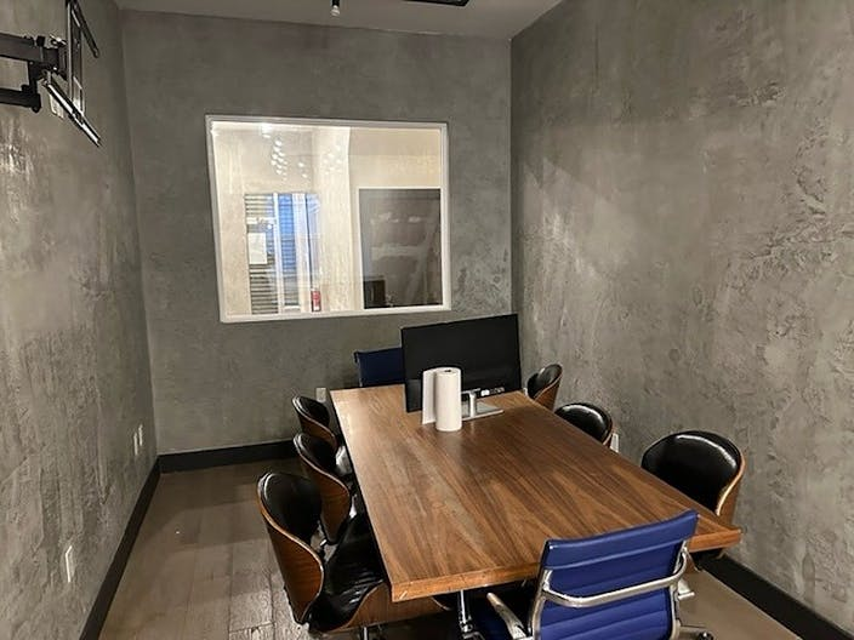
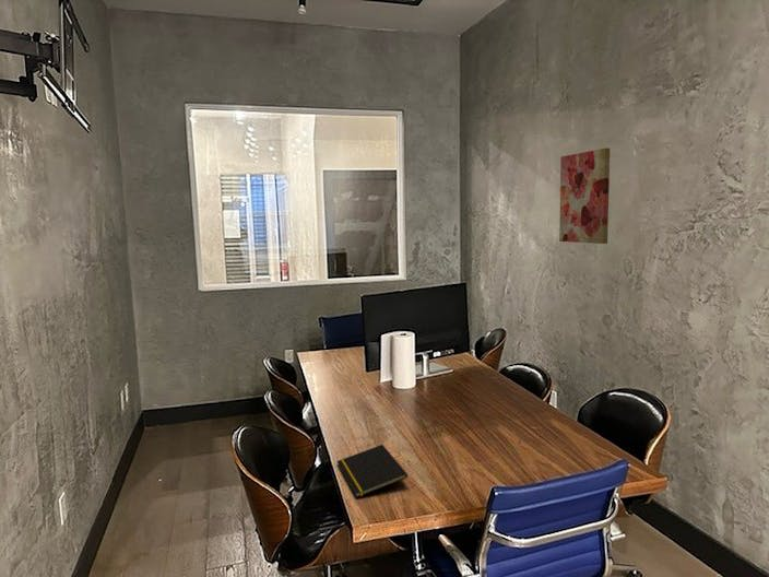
+ notepad [335,444,409,498]
+ wall art [558,148,611,245]
